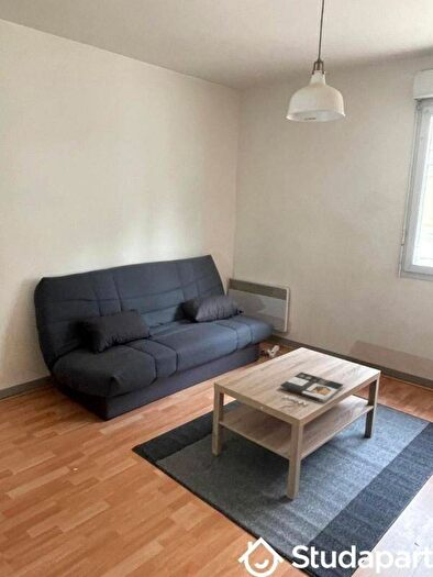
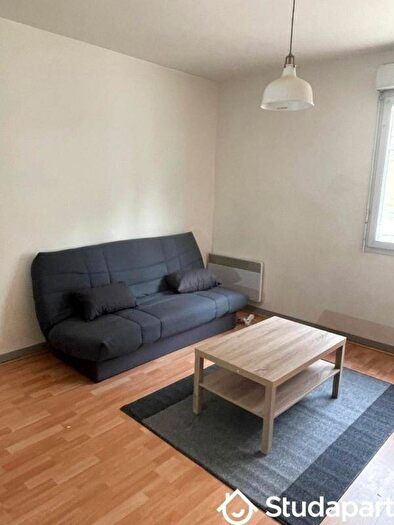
- magazine [279,371,345,407]
